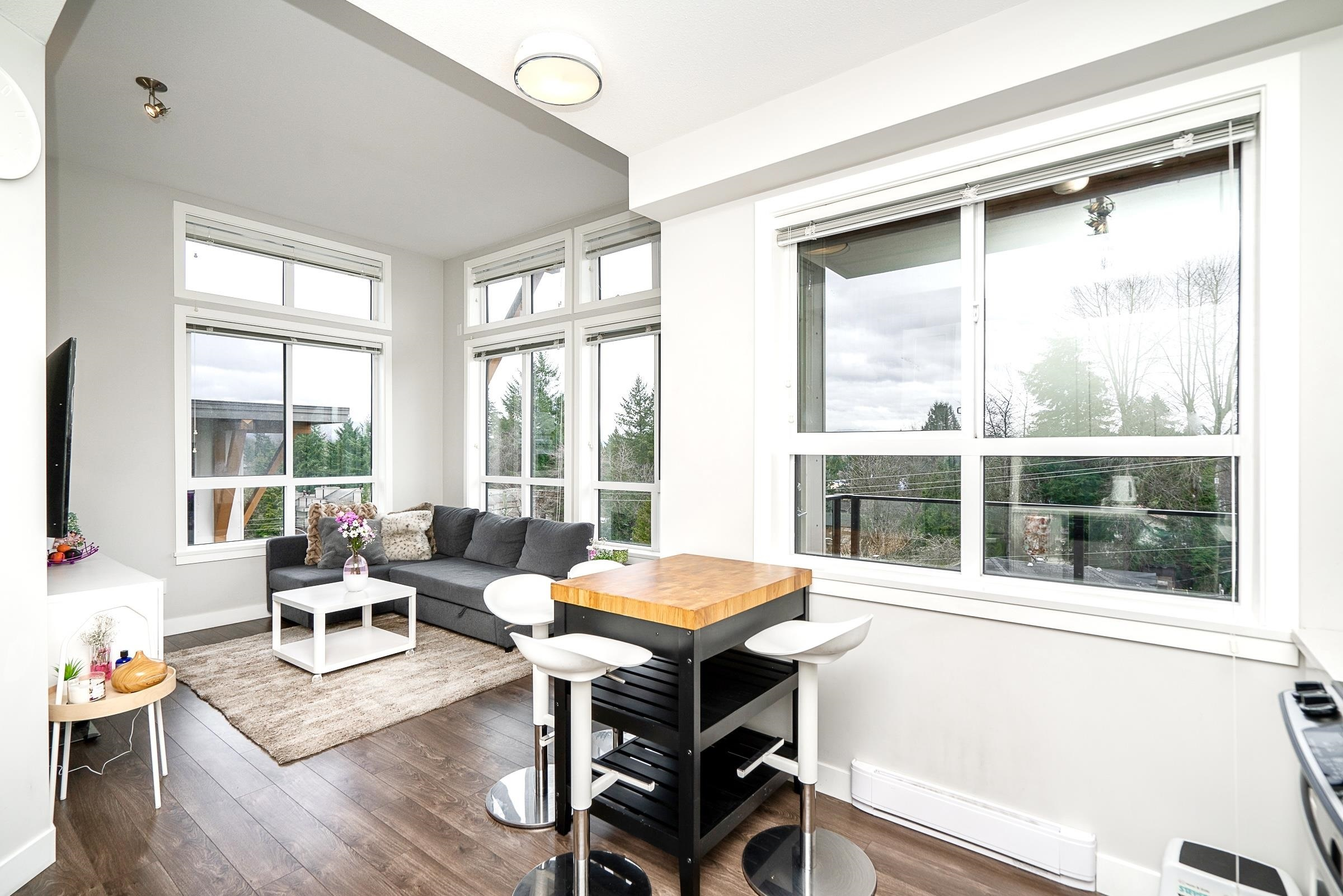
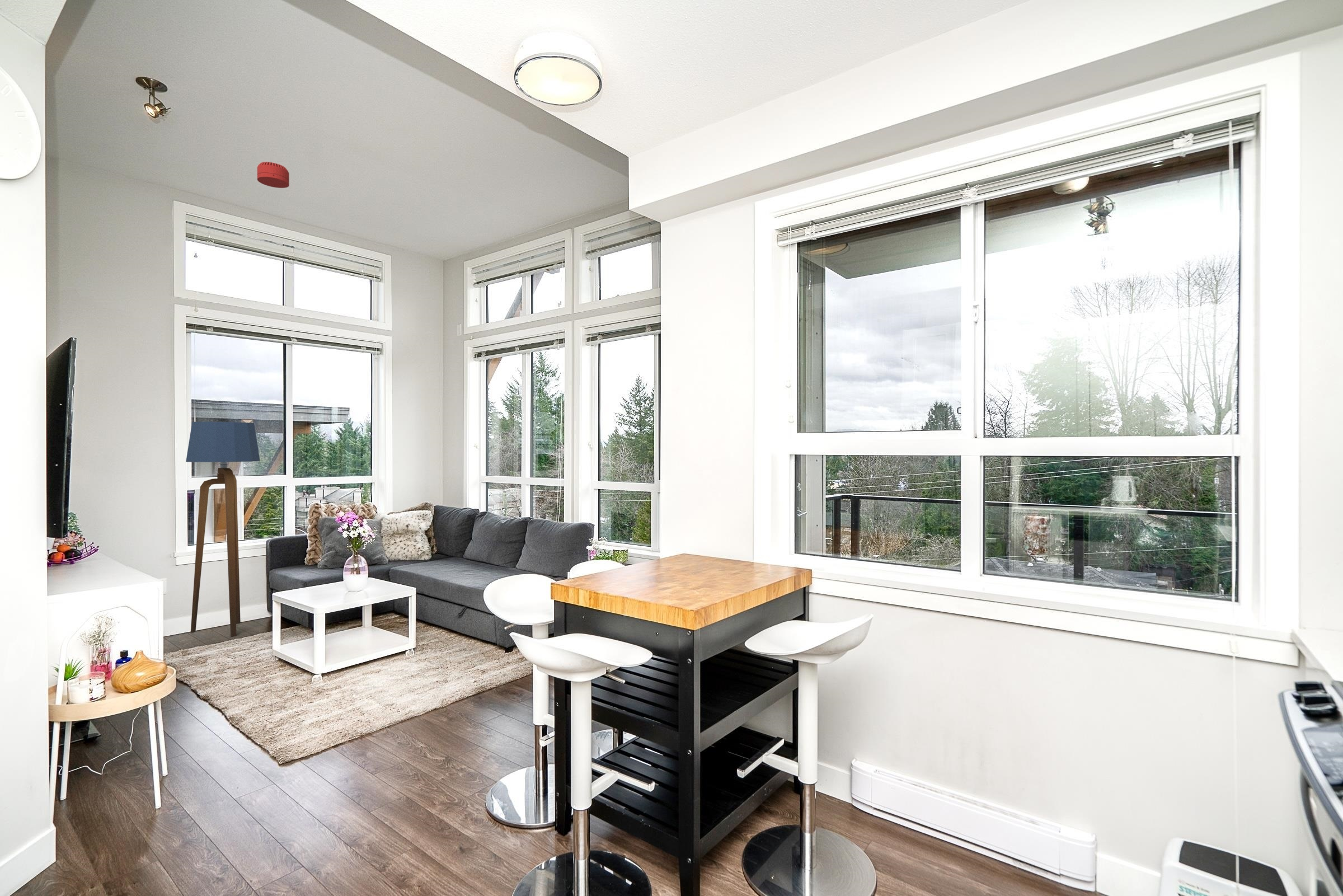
+ smoke detector [257,161,290,189]
+ floor lamp [185,421,261,637]
